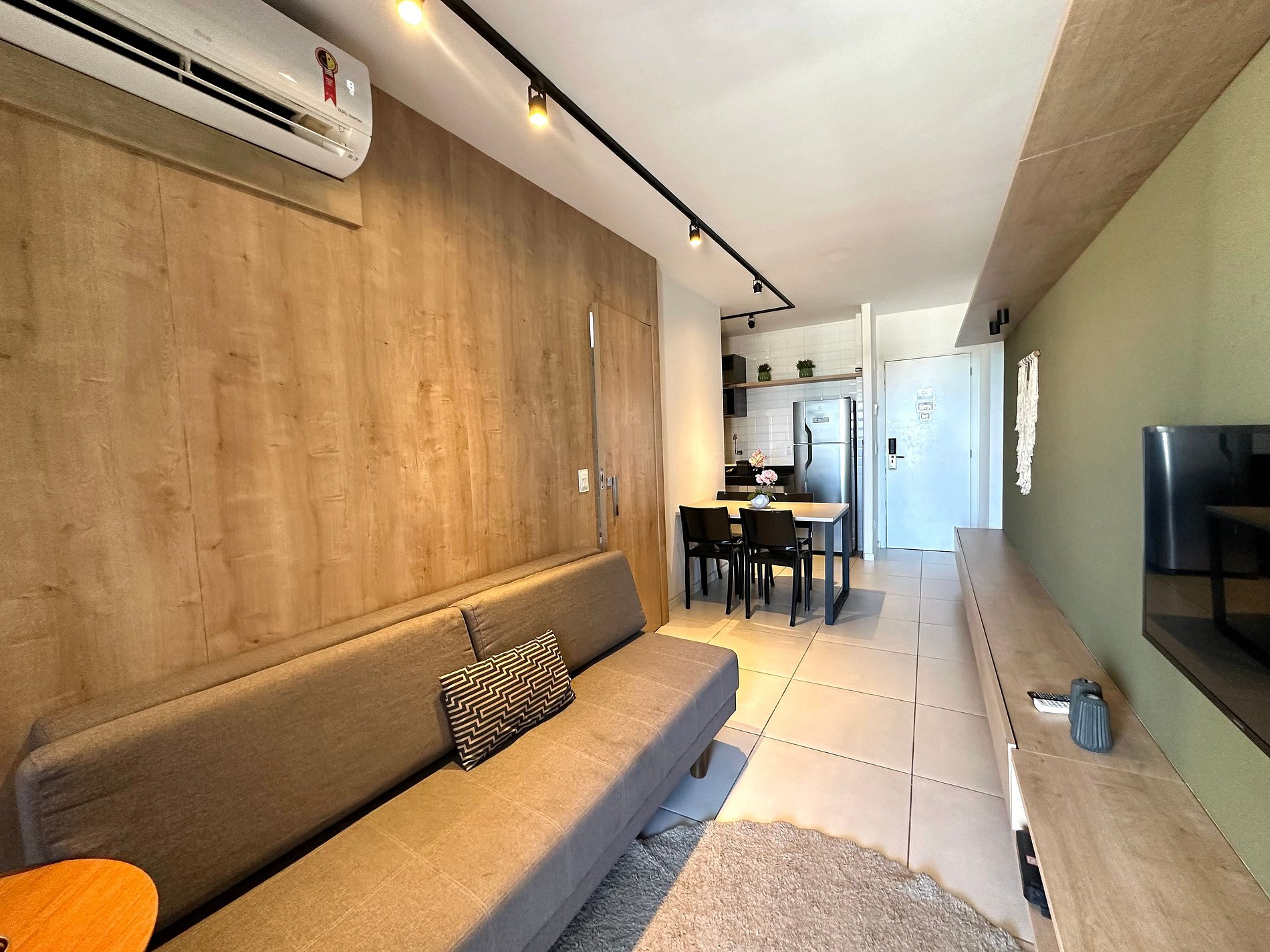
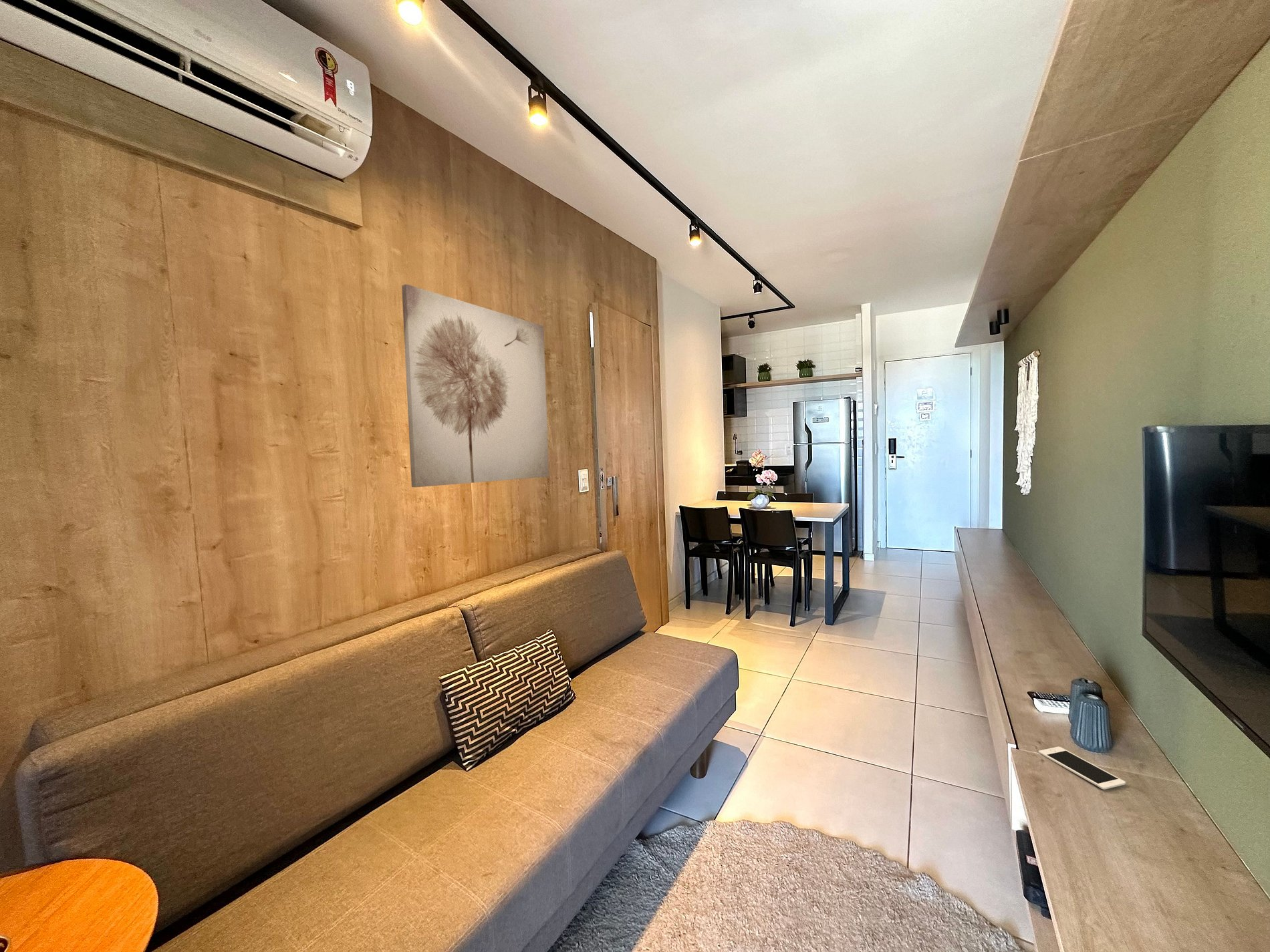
+ cell phone [1038,746,1126,790]
+ wall art [401,283,549,488]
